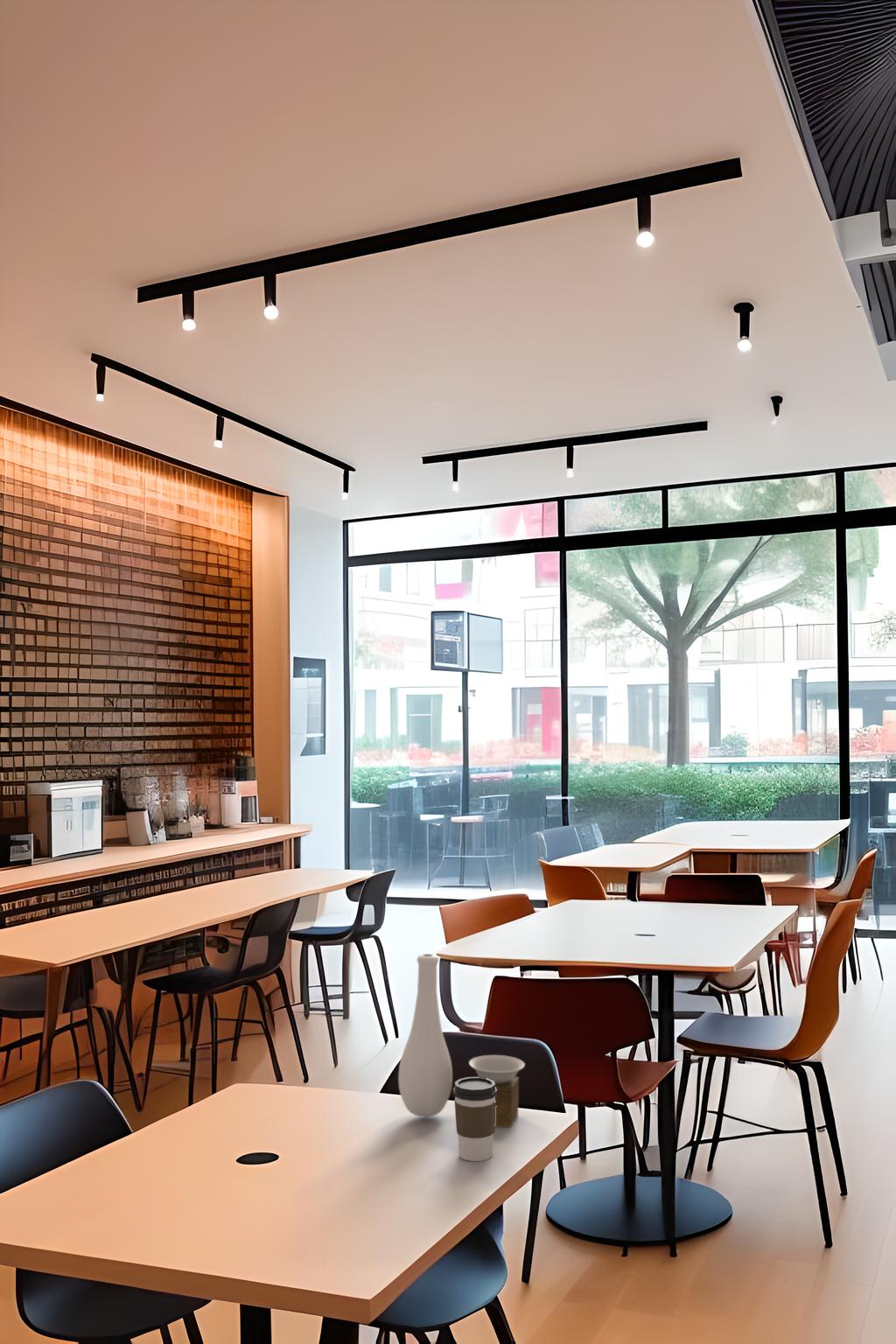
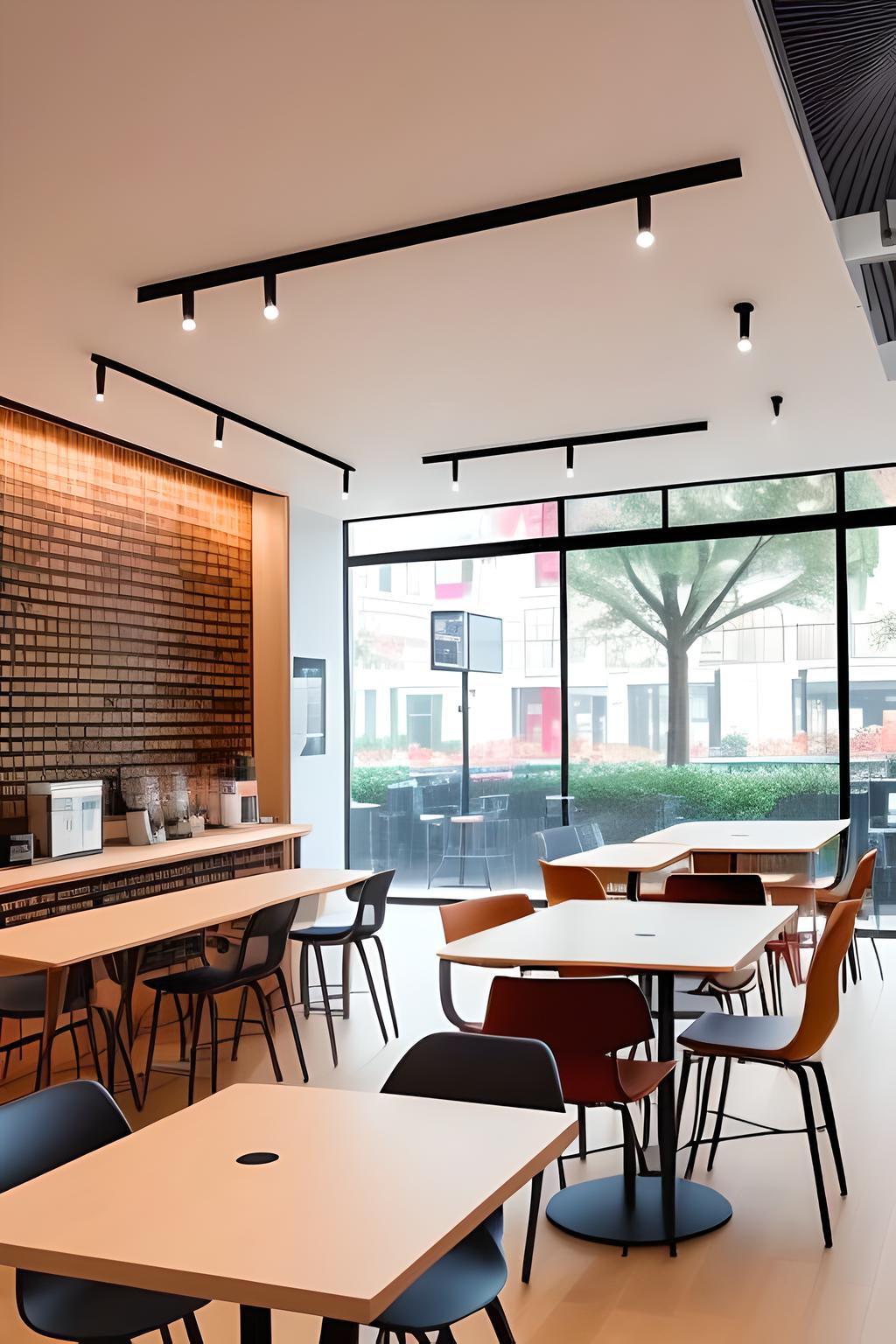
- vase [397,953,526,1129]
- coffee cup [452,1076,497,1162]
